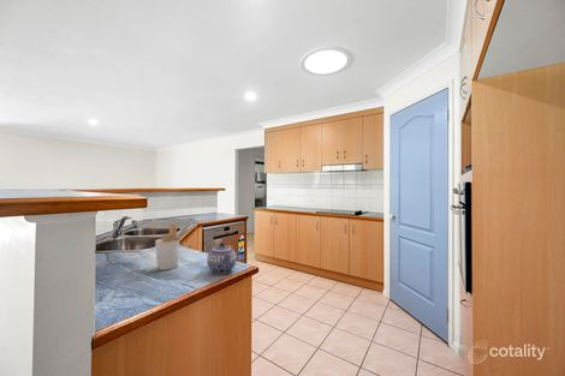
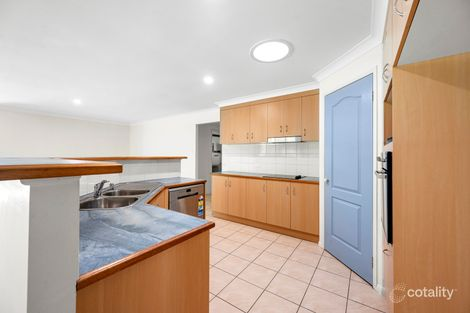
- teapot [206,241,238,275]
- utensil holder [155,223,194,271]
